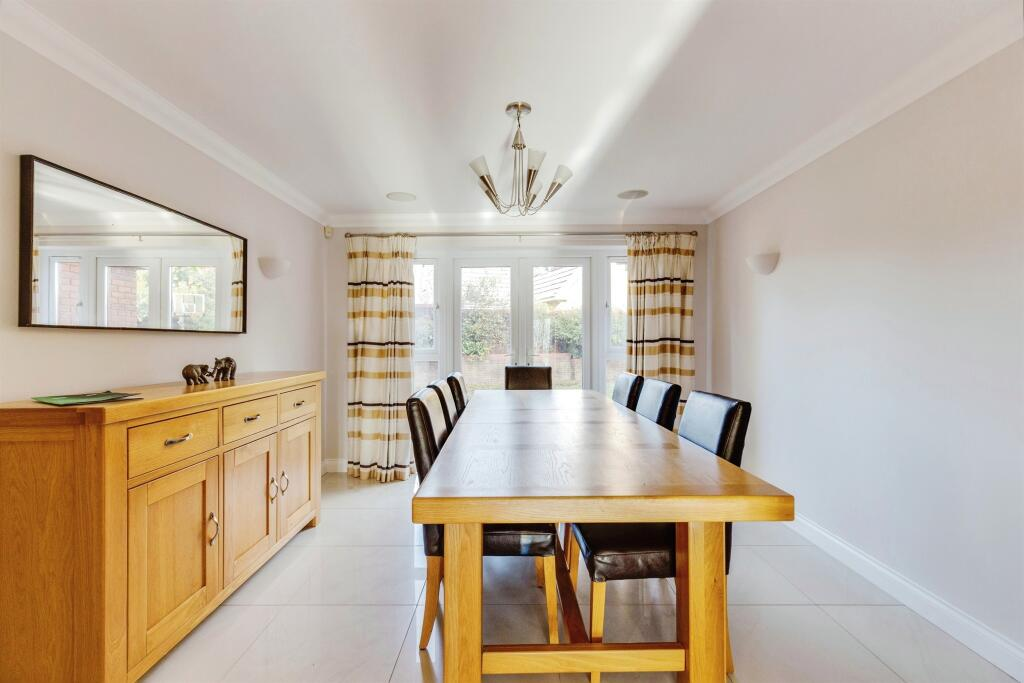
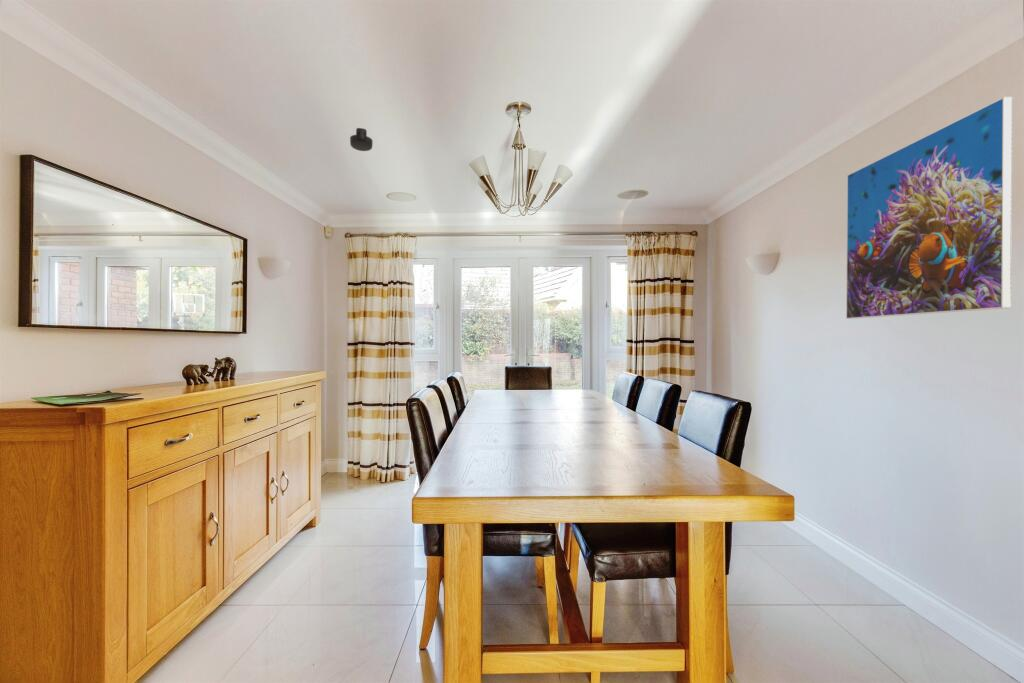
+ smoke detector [349,127,374,152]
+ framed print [845,96,1013,320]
